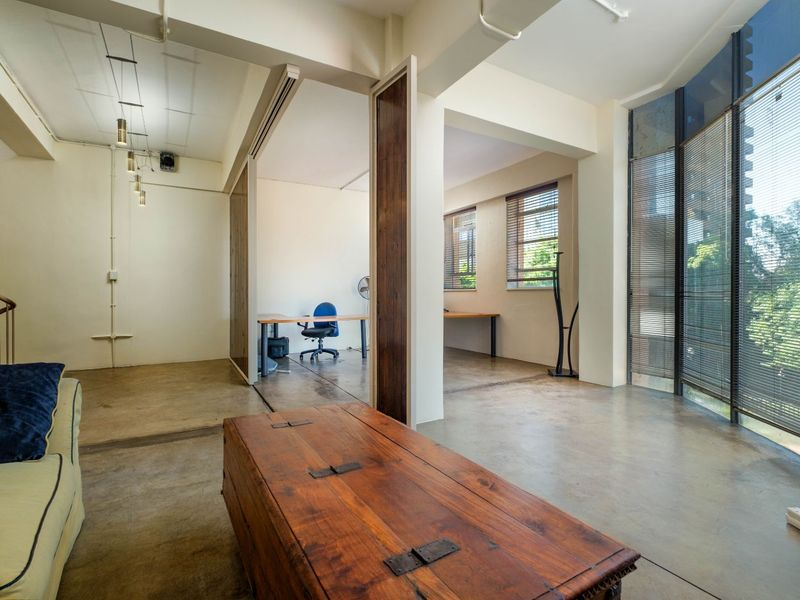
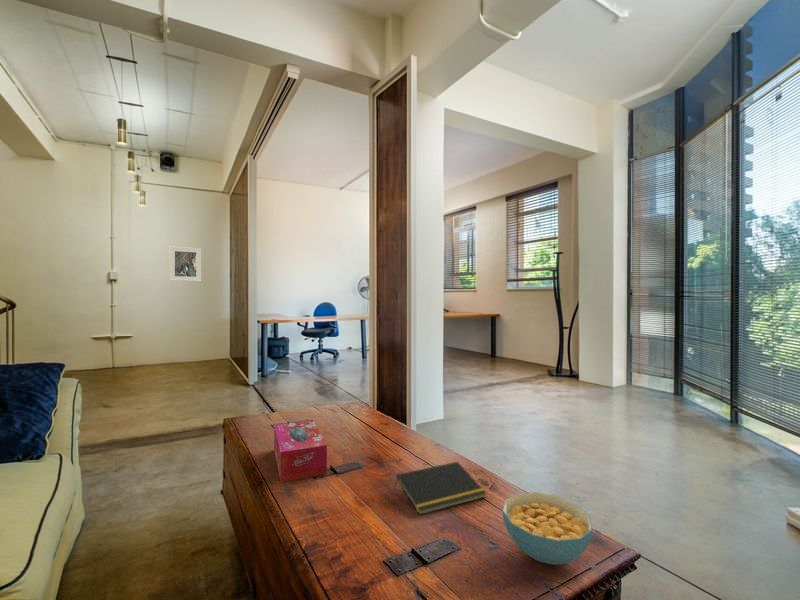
+ cereal bowl [501,491,593,566]
+ tissue box [273,419,328,483]
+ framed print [169,245,202,282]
+ notepad [394,461,488,516]
